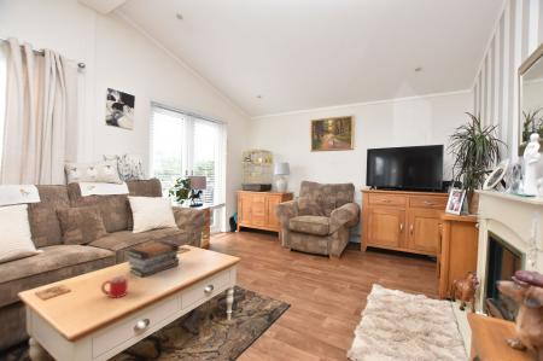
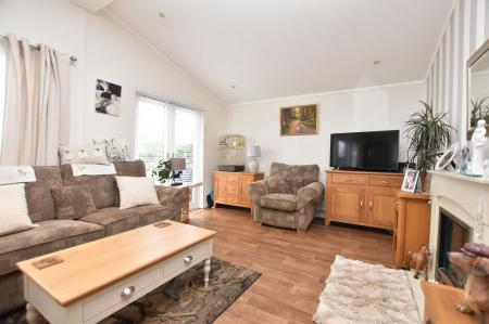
- mug [100,275,129,299]
- book stack [125,240,181,278]
